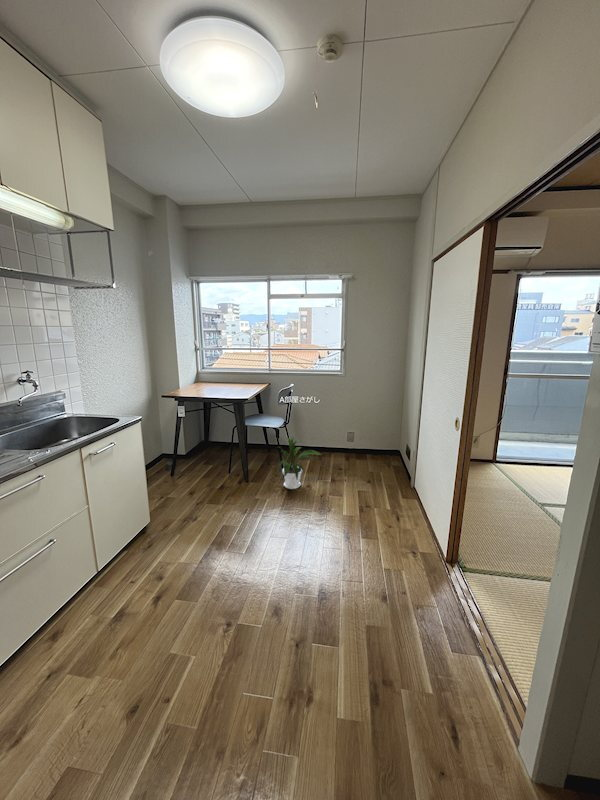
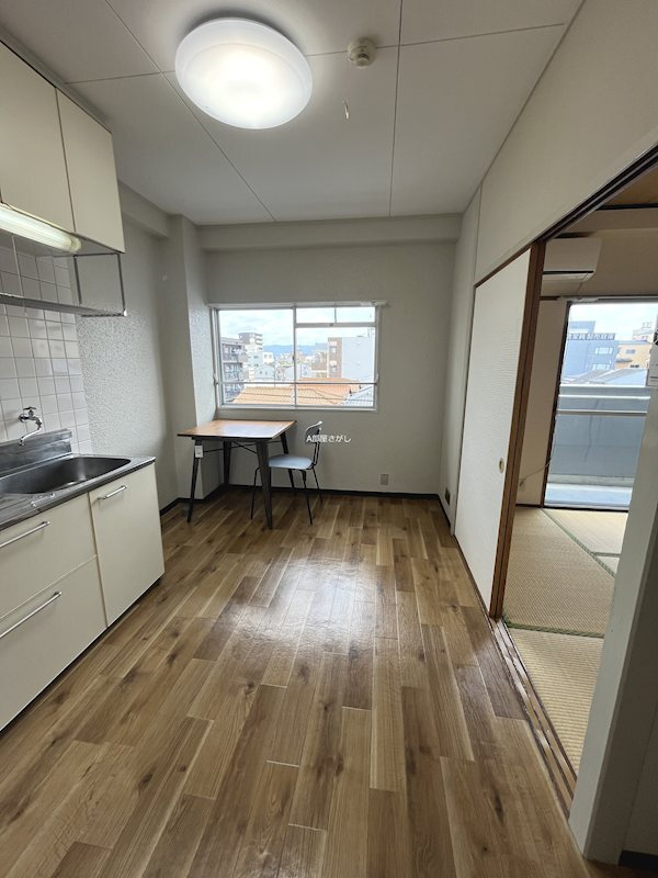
- house plant [275,436,324,490]
